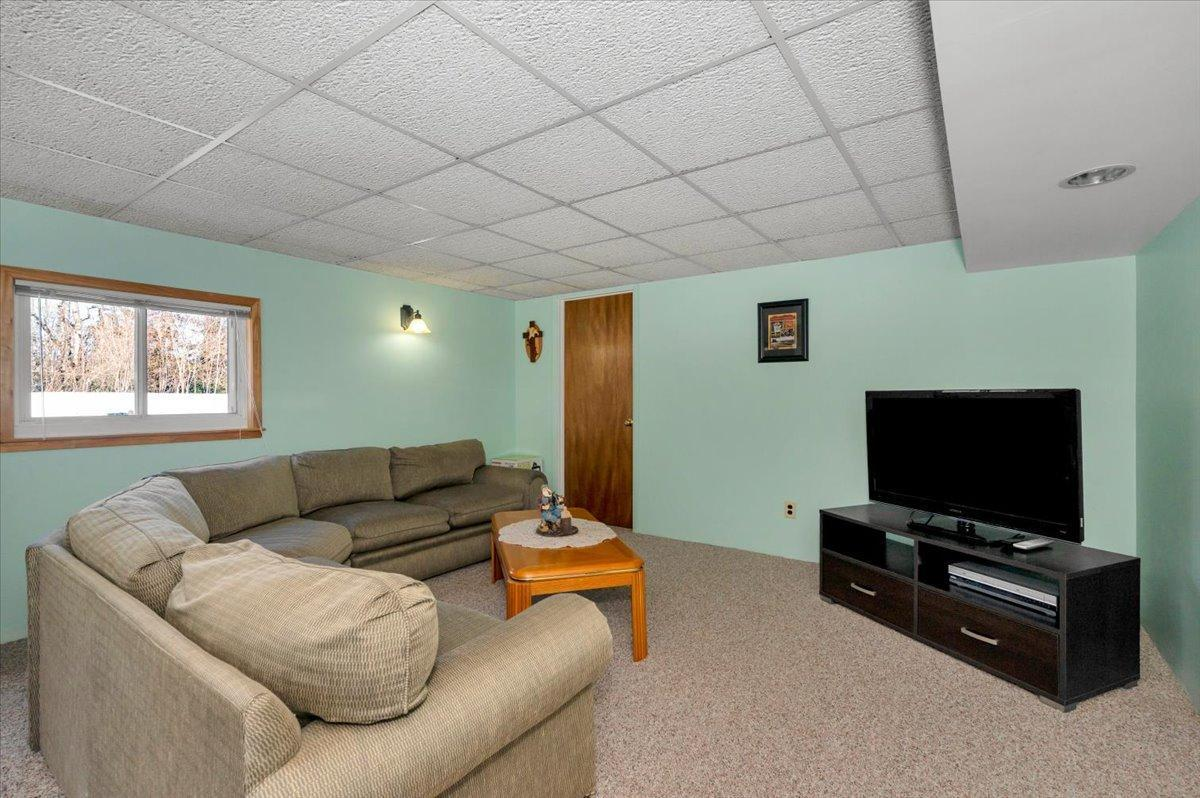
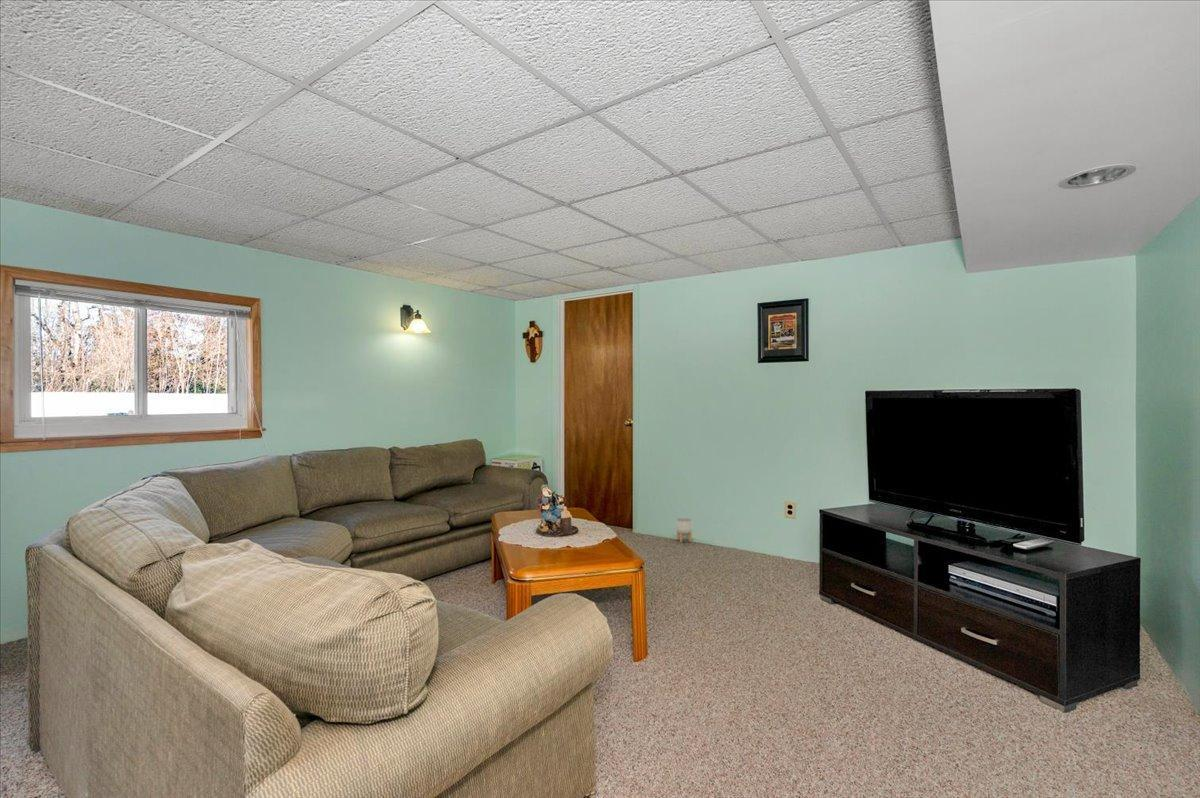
+ planter [675,517,693,544]
